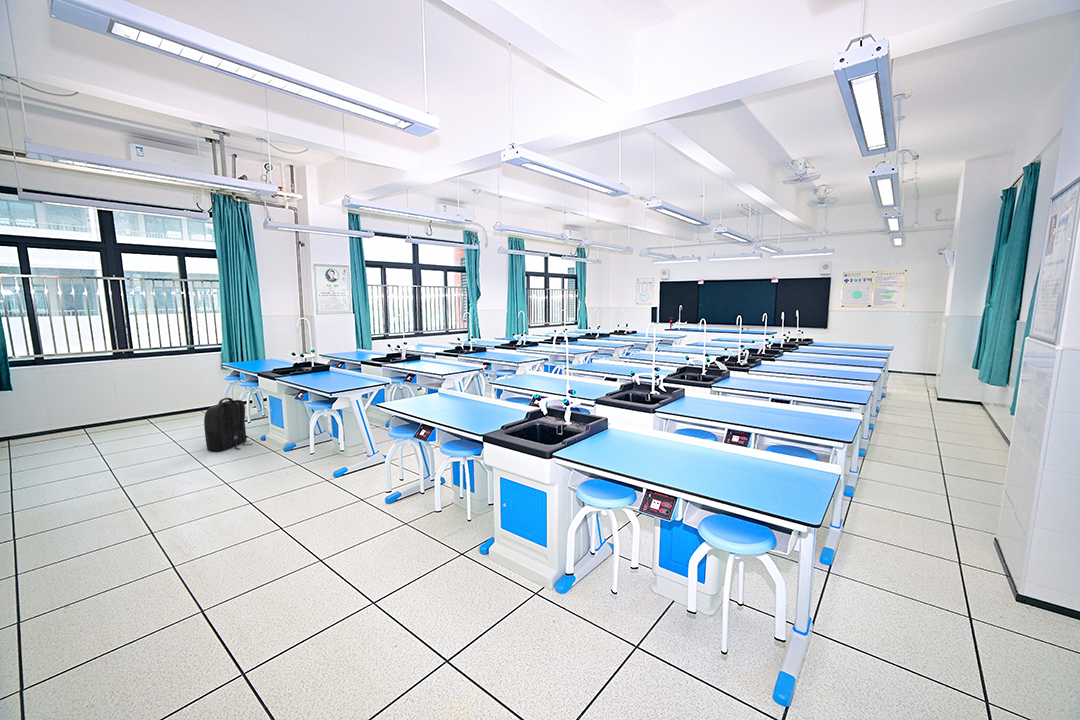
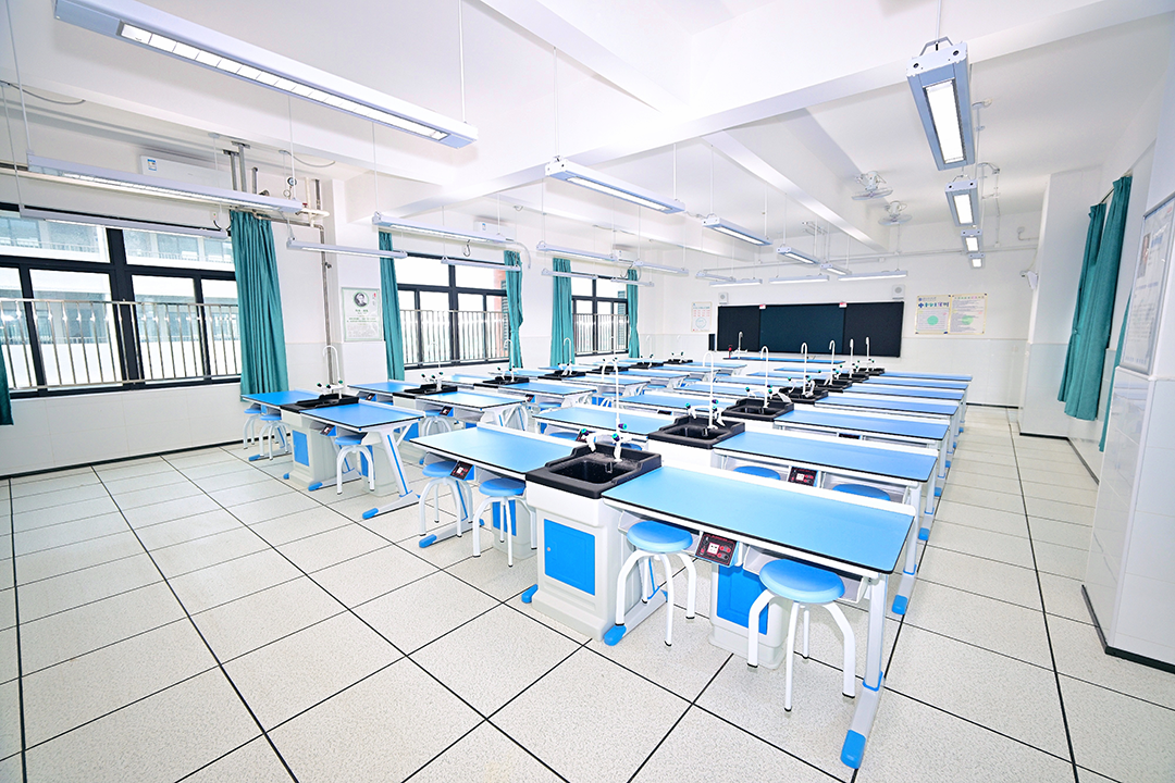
- backpack [203,397,253,452]
